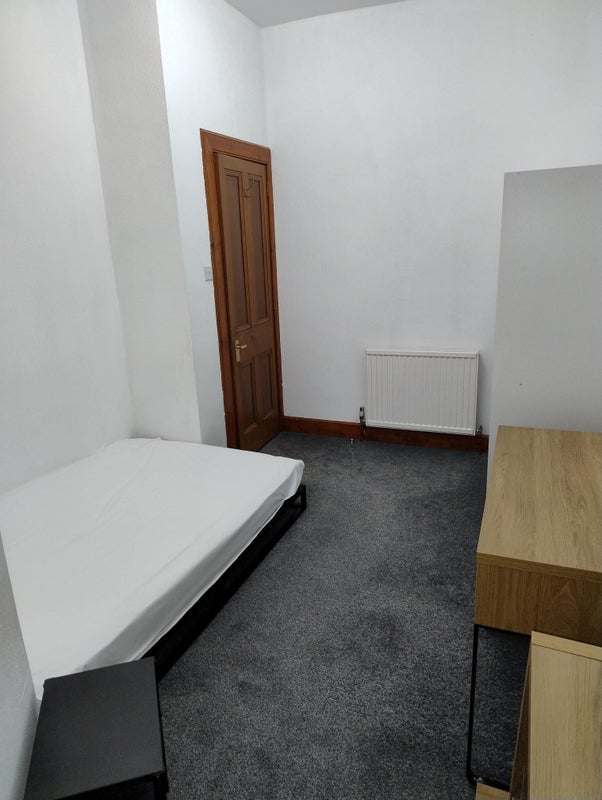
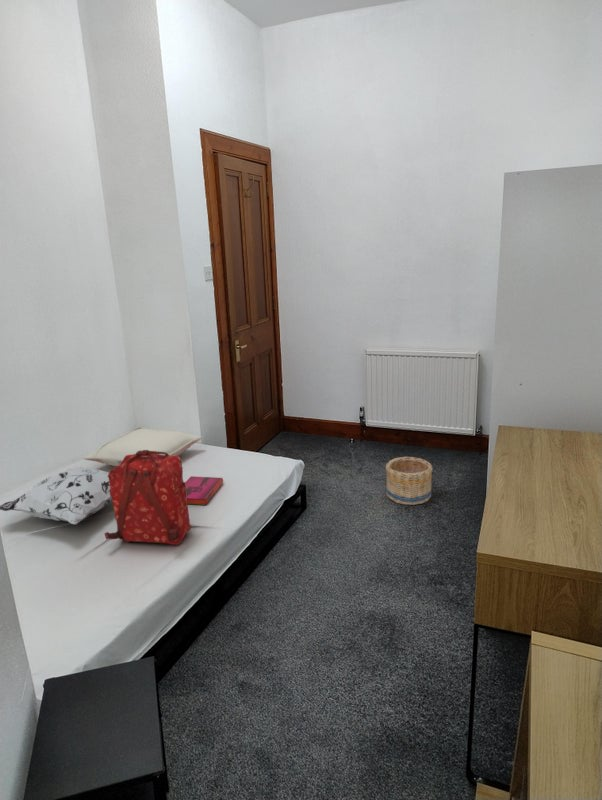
+ pillow [82,426,203,467]
+ hardback book [185,475,224,506]
+ backpack [104,450,192,546]
+ decorative pillow [0,466,112,526]
+ basket [385,456,434,506]
